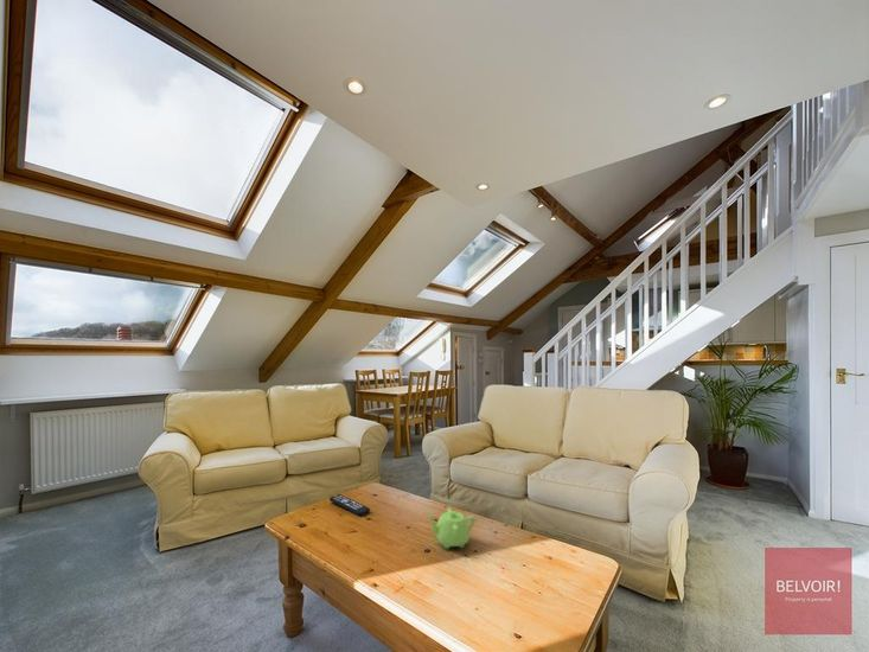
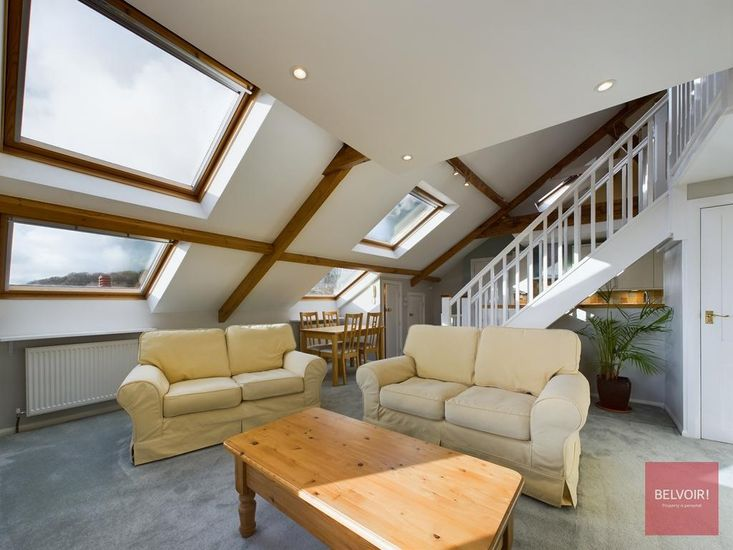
- teapot [424,506,477,550]
- remote control [328,493,371,517]
